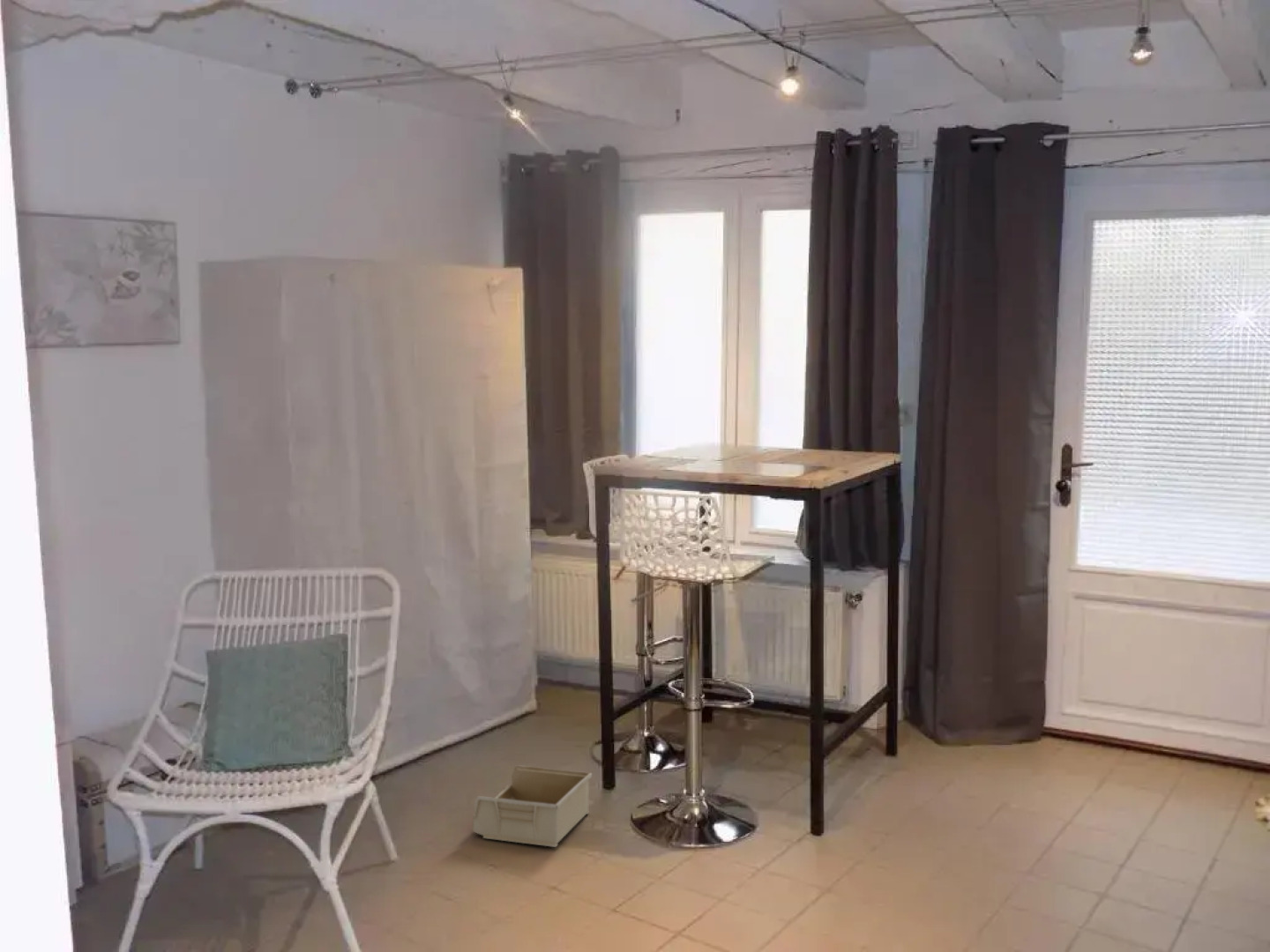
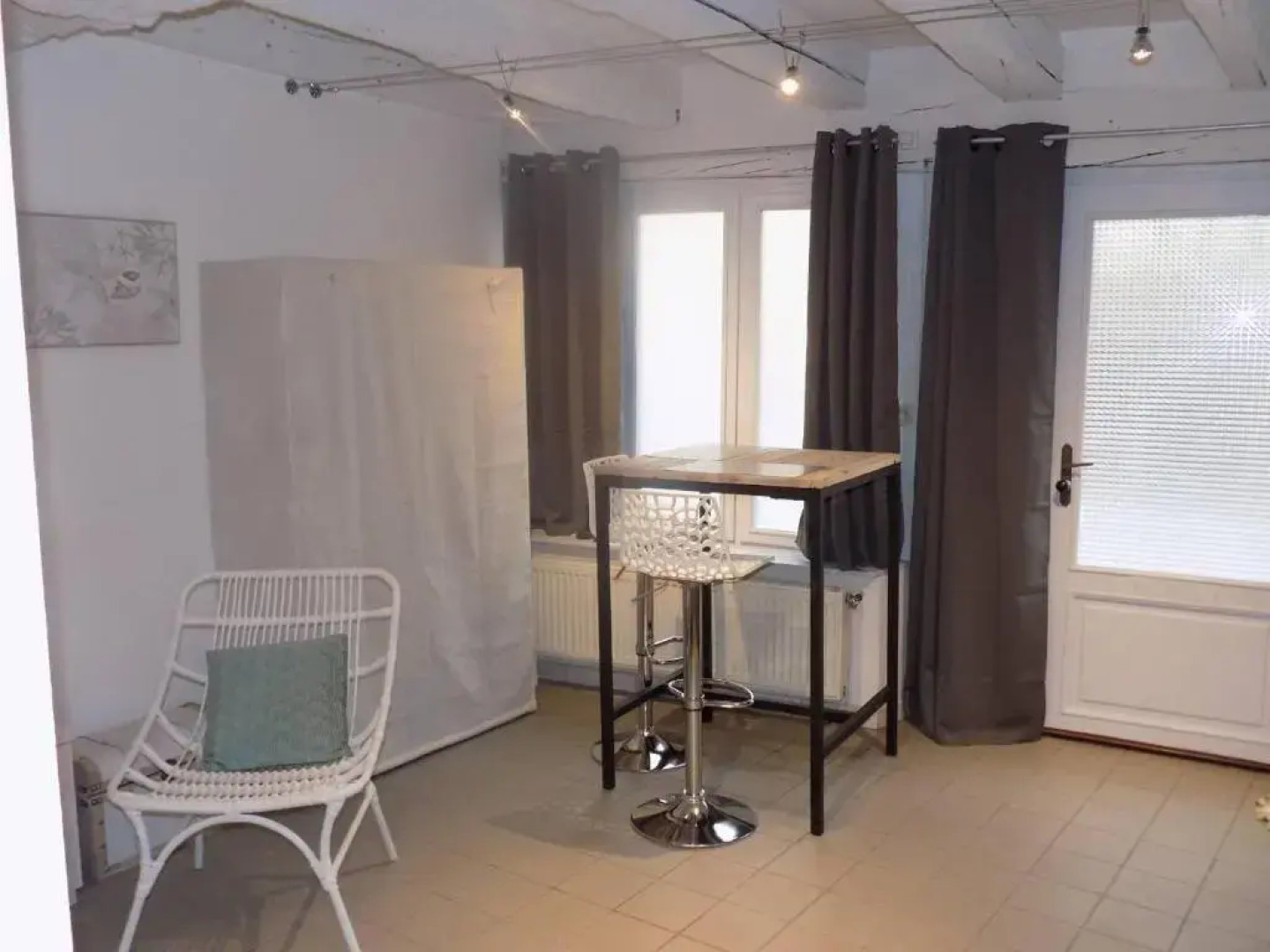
- storage bin [472,764,593,848]
